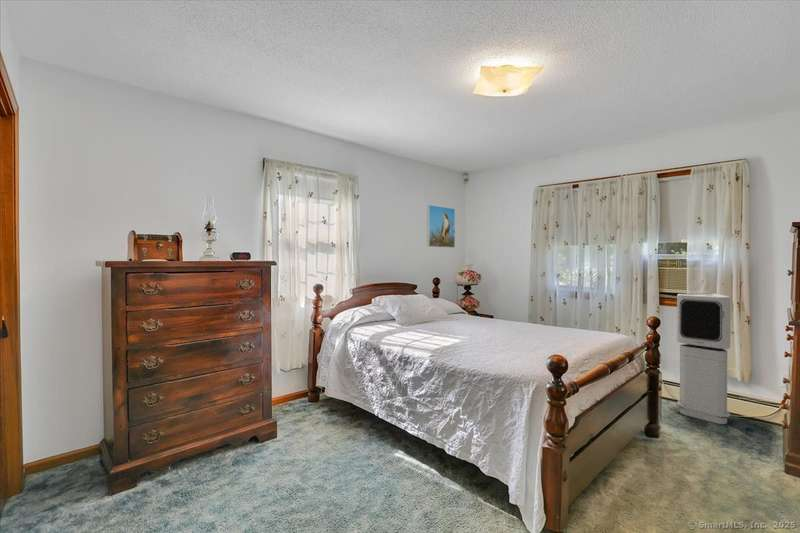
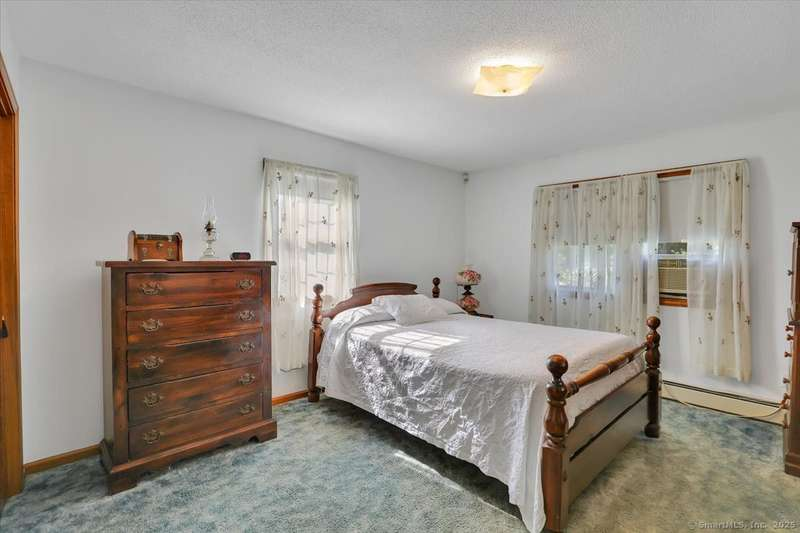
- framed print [426,204,456,249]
- air purifier [676,292,732,425]
